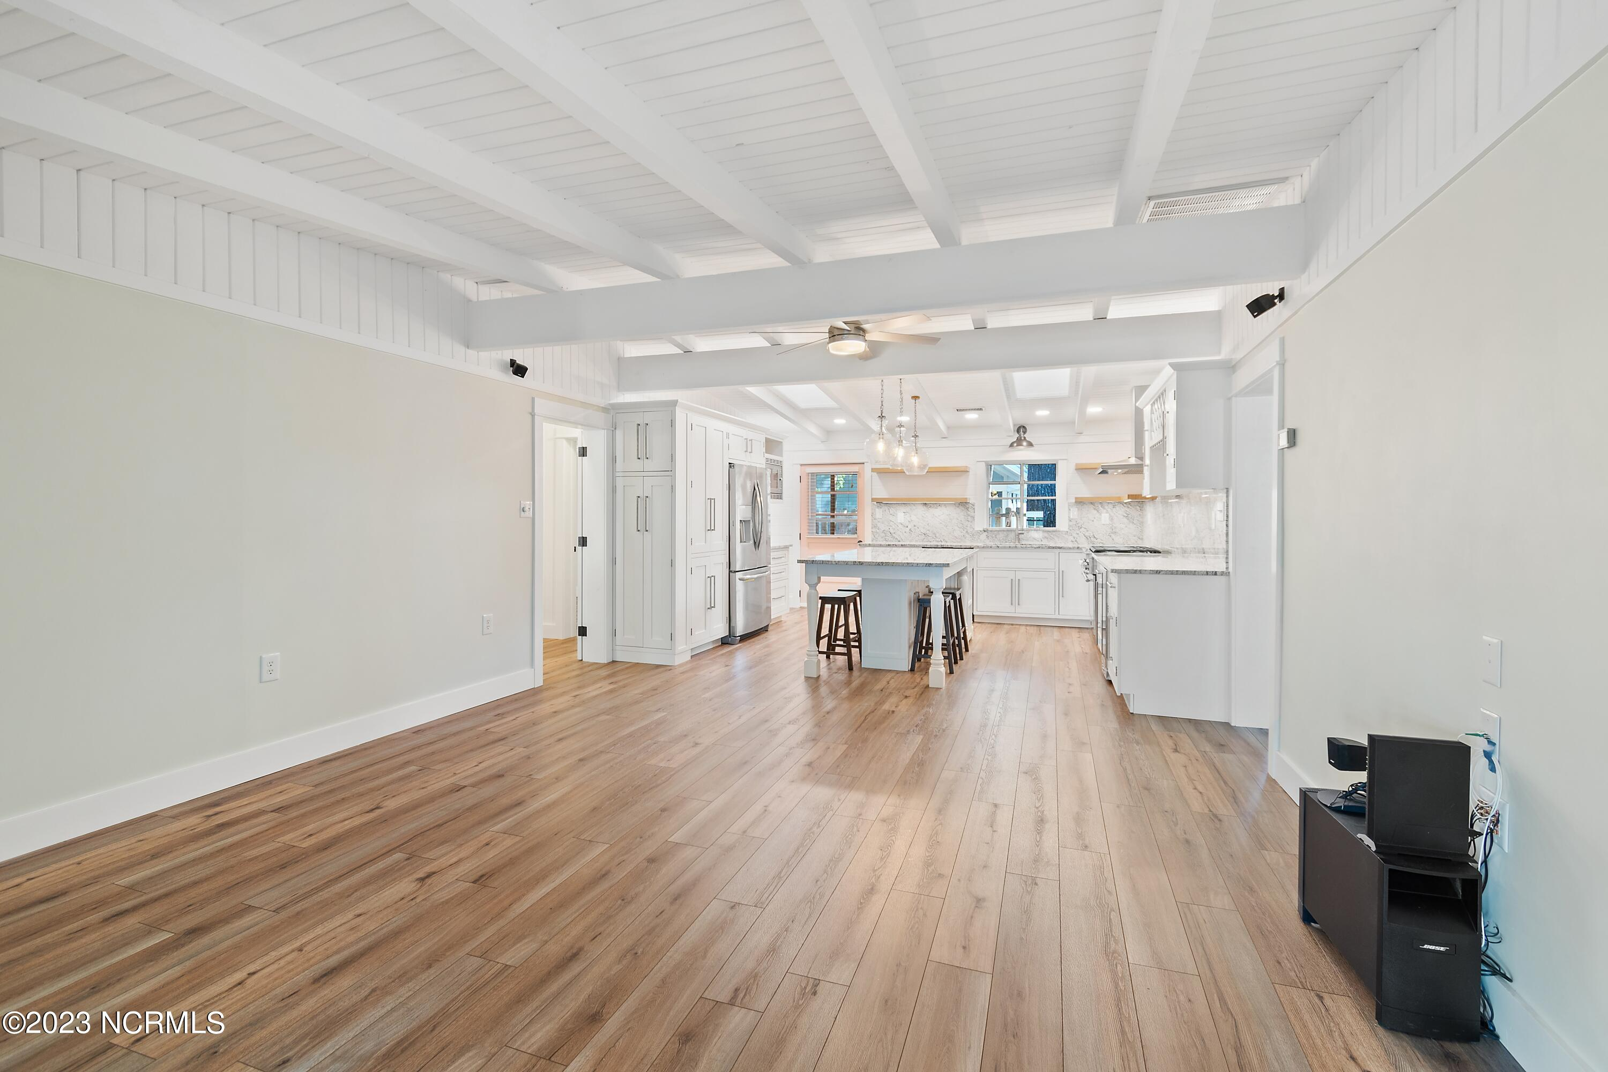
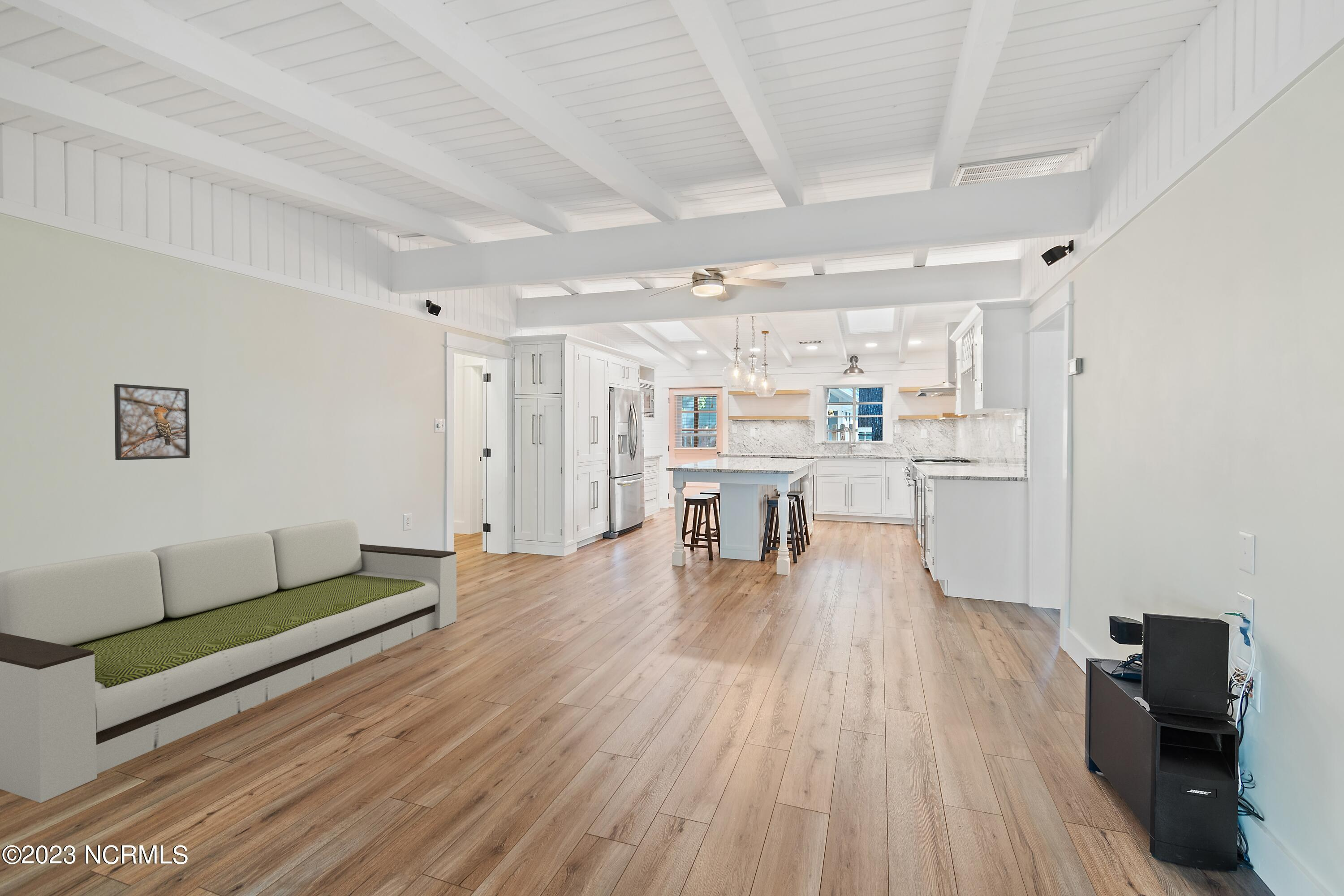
+ sofa [0,519,457,803]
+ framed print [114,383,190,461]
